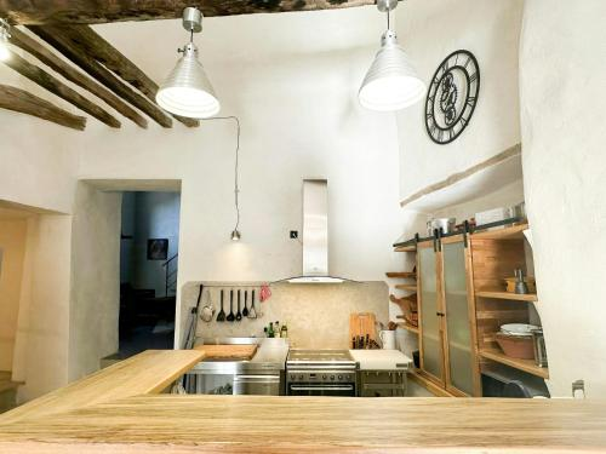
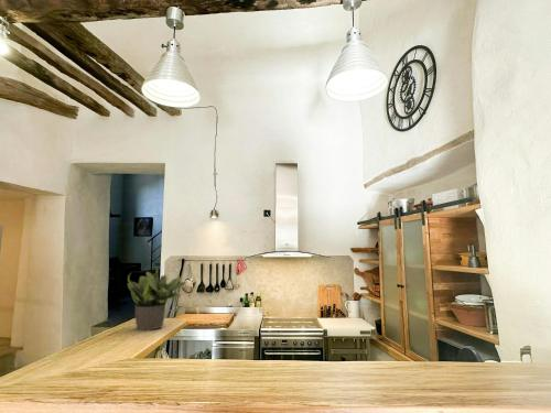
+ potted plant [127,267,188,332]
